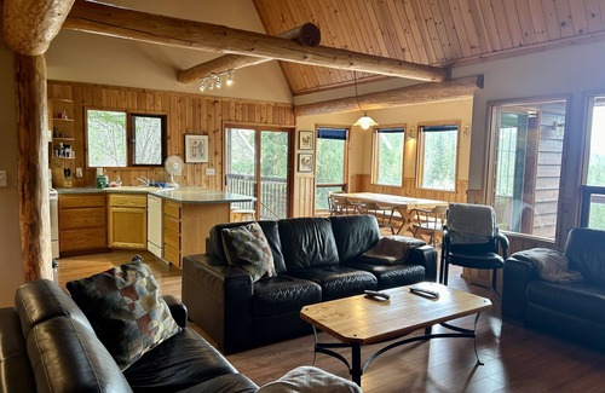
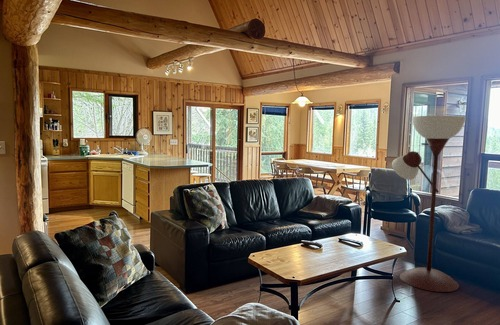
+ floor lamp [391,115,467,293]
